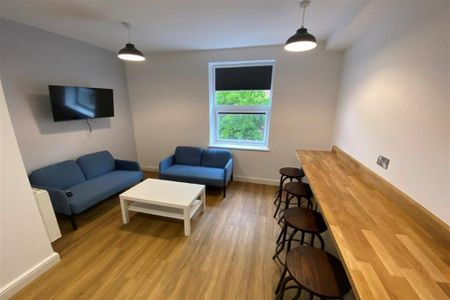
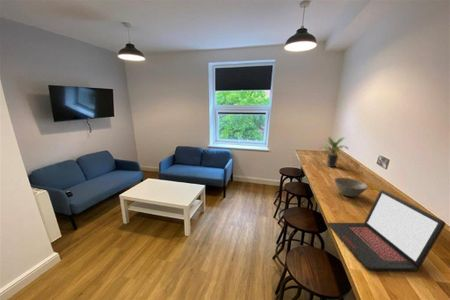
+ potted plant [318,136,349,168]
+ laptop [327,189,446,272]
+ bowl [333,177,369,198]
